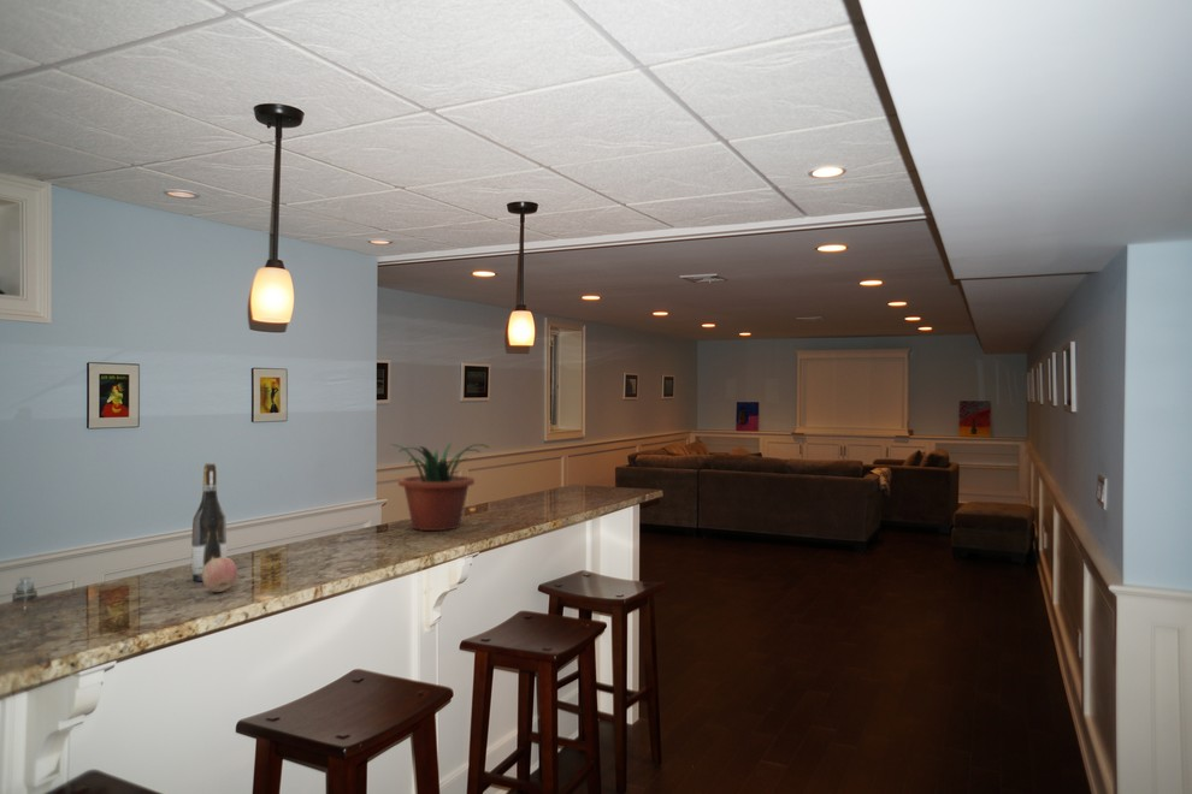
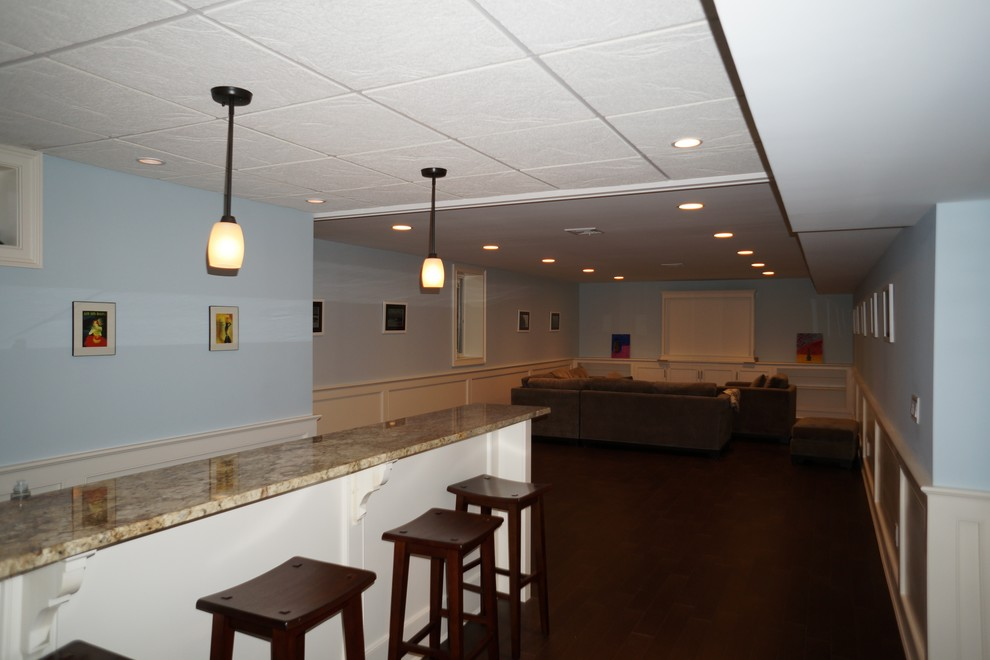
- potted plant [390,442,490,532]
- wine bottle [190,462,228,582]
- apple [202,556,238,593]
